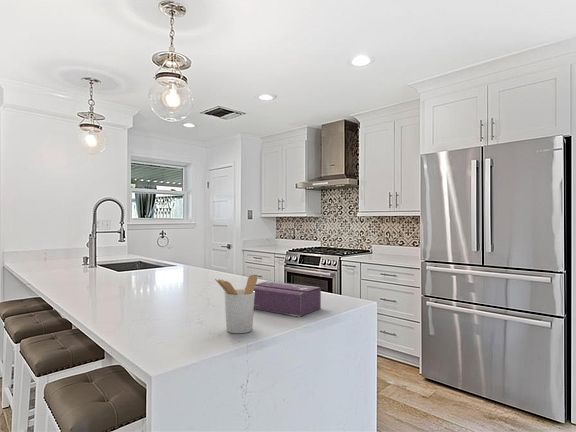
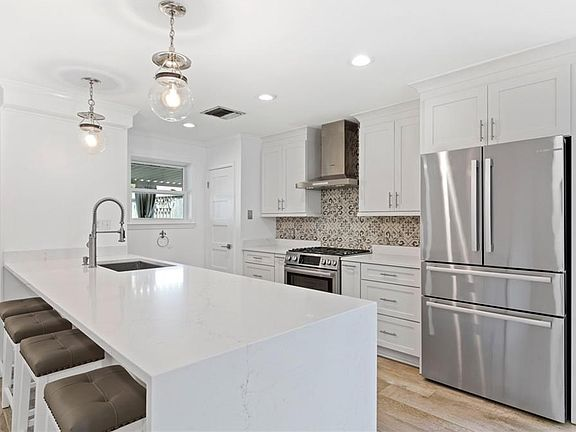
- tissue box [244,280,322,318]
- utensil holder [214,274,258,334]
